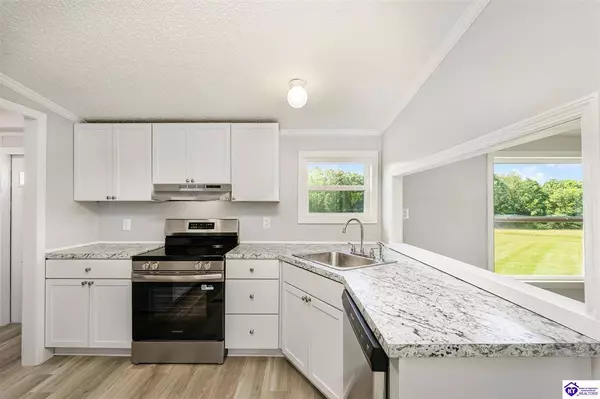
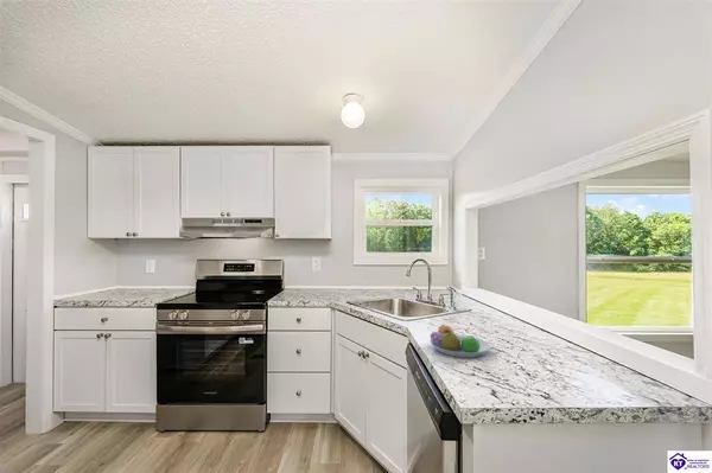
+ fruit bowl [430,324,491,358]
